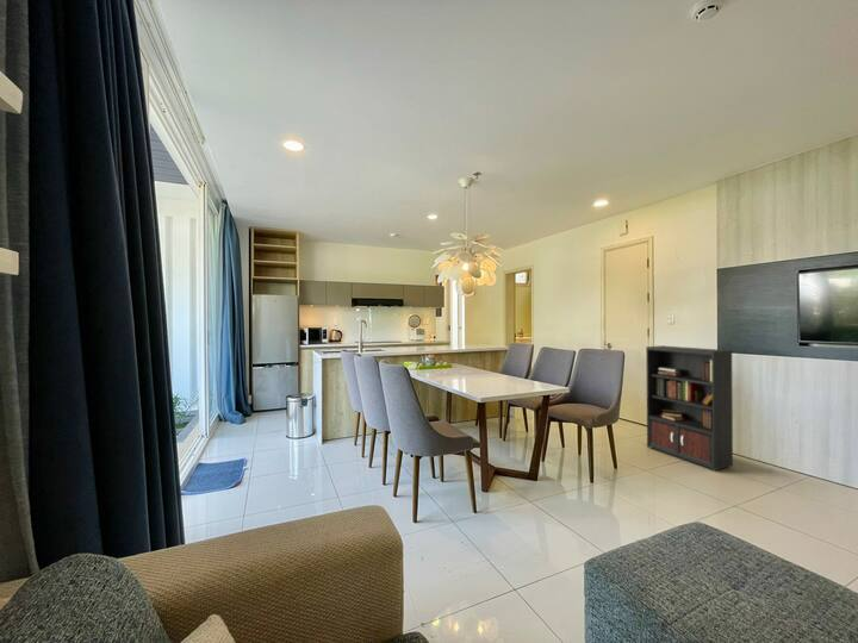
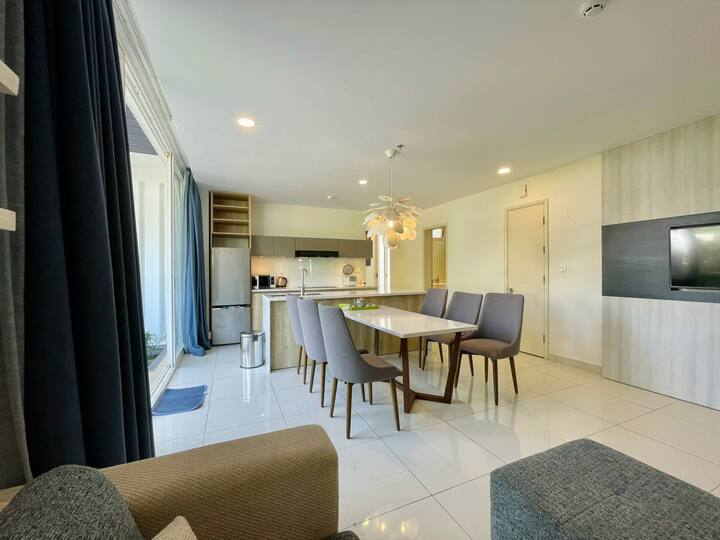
- bookcase [645,344,772,473]
